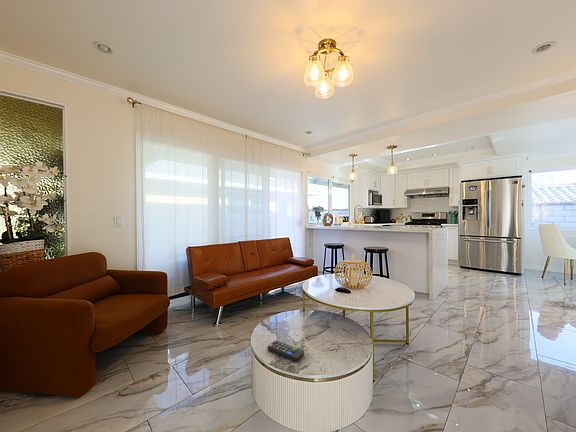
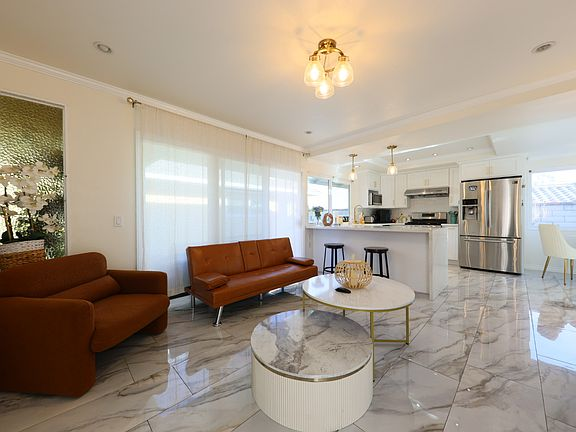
- remote control [267,340,305,363]
